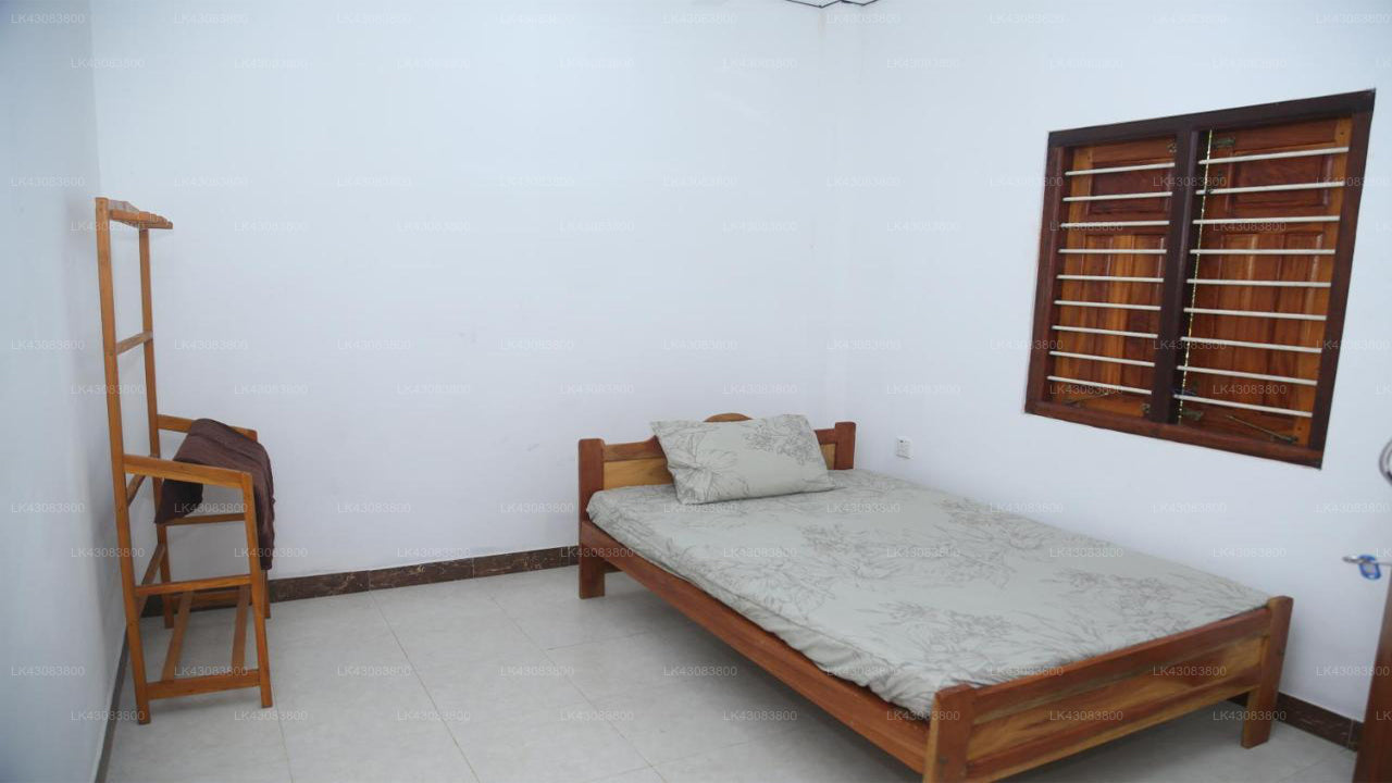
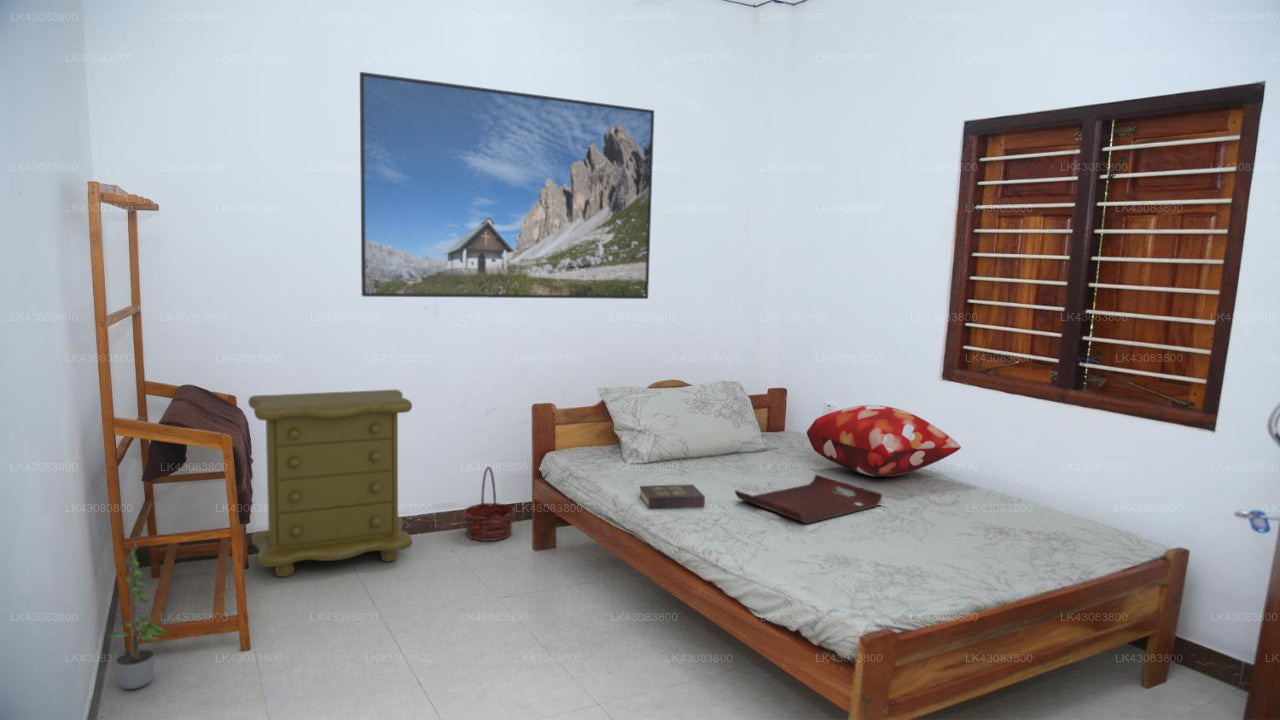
+ hardback book [639,483,706,511]
+ potted plant [105,541,171,690]
+ serving tray [734,473,883,525]
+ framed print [359,71,655,300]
+ dresser [247,389,413,578]
+ decorative pillow [806,404,962,478]
+ basket [462,466,516,542]
